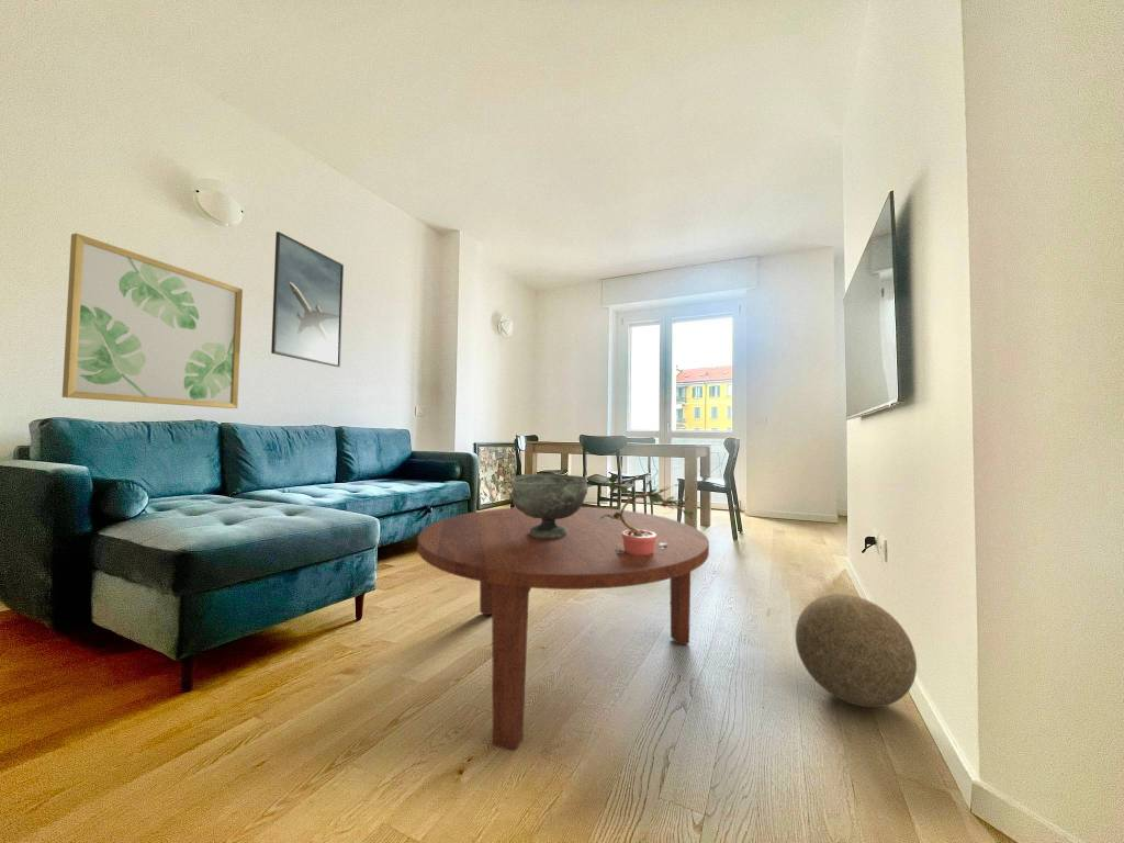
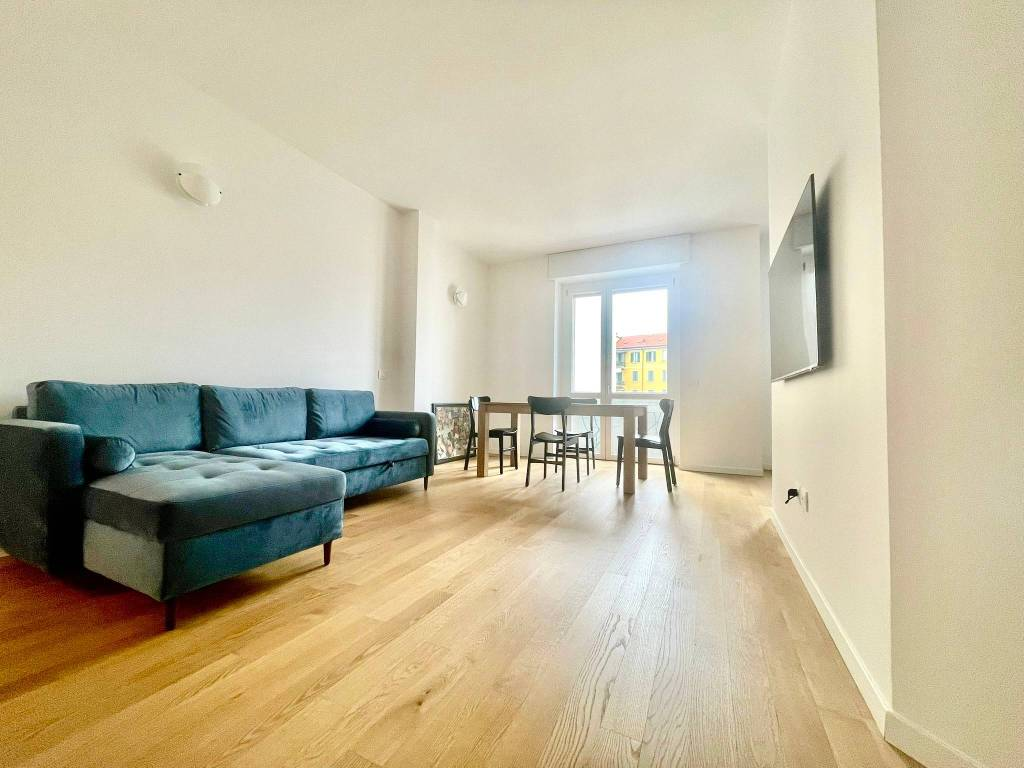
- wall art [61,233,244,409]
- decorative ball [795,593,918,708]
- potted plant [598,472,697,555]
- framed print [270,231,345,368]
- decorative bowl [510,472,588,538]
- coffee table [416,506,710,752]
